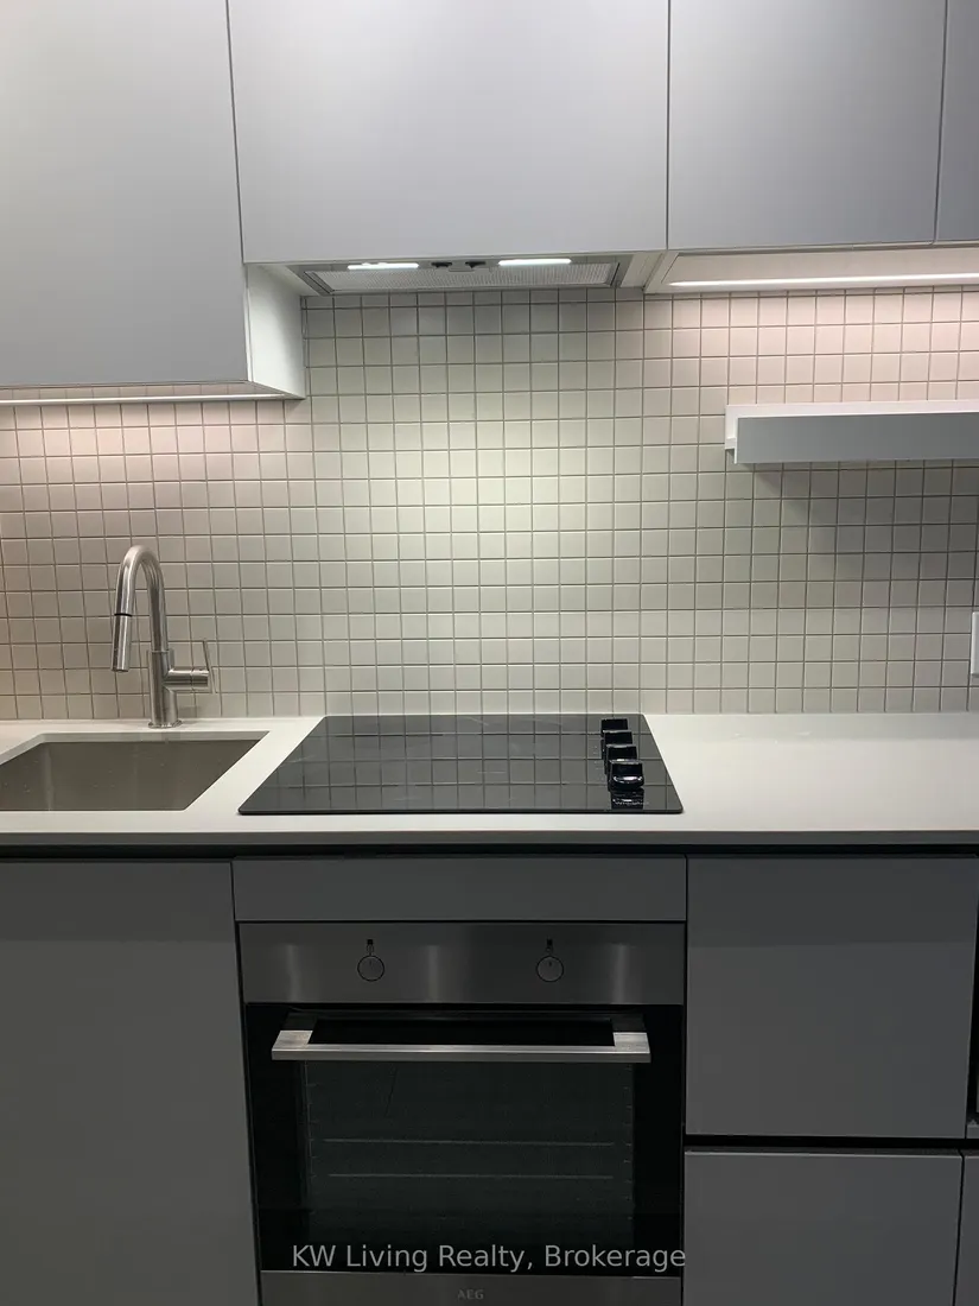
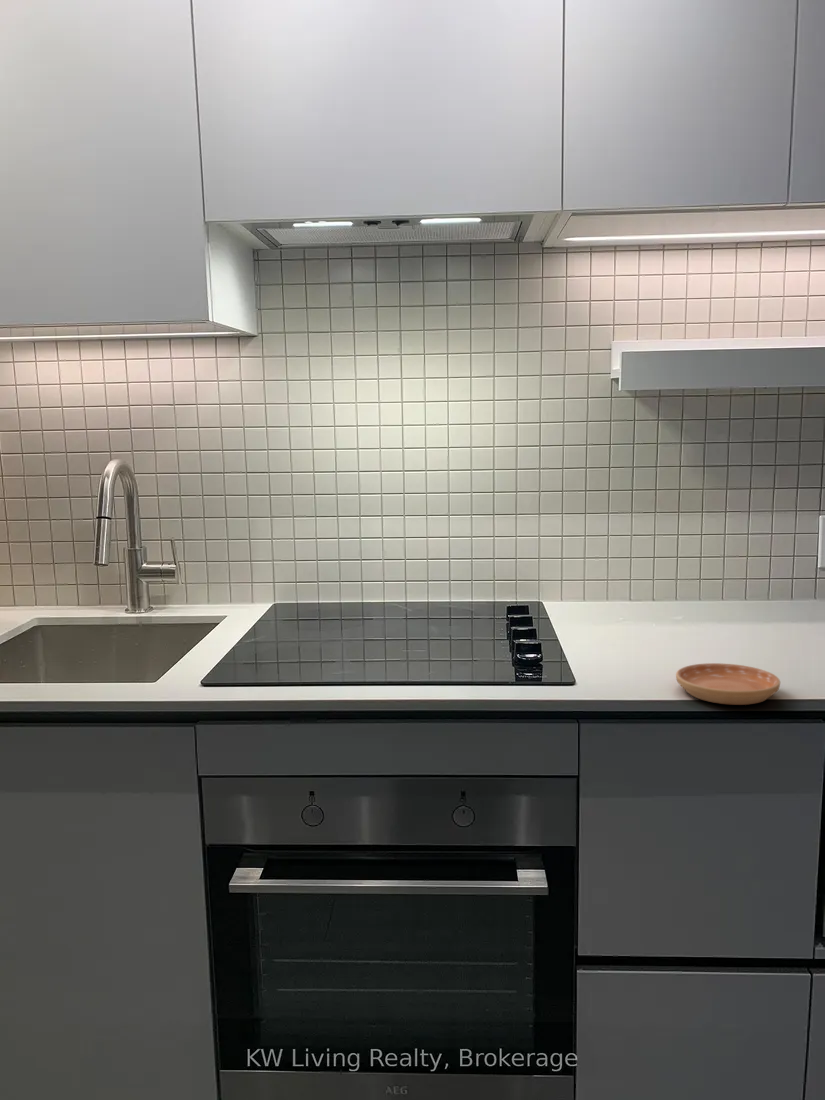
+ saucer [675,662,781,706]
